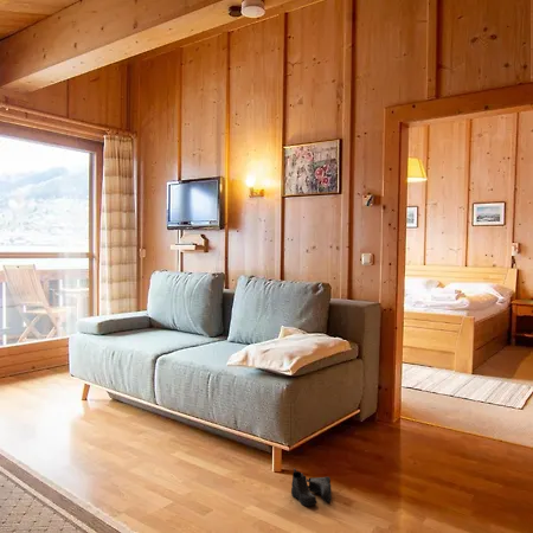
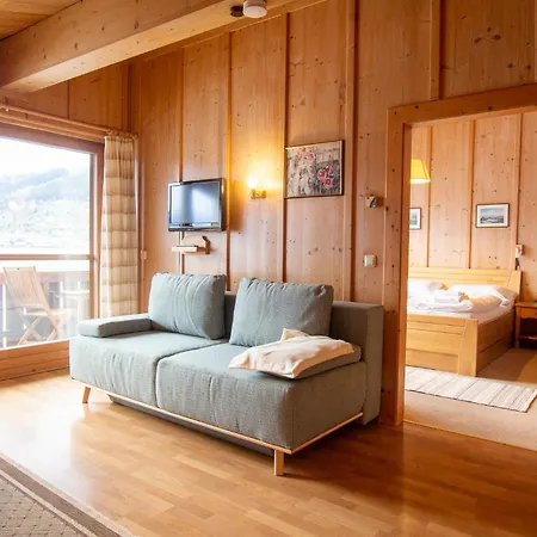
- boots [290,468,333,507]
